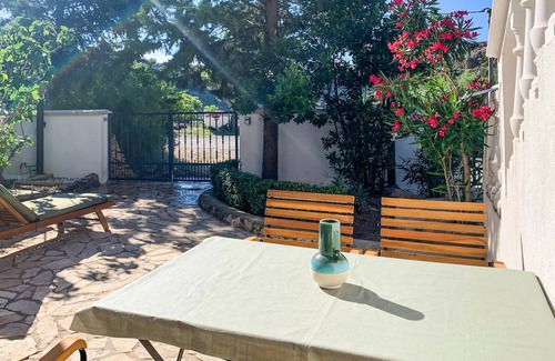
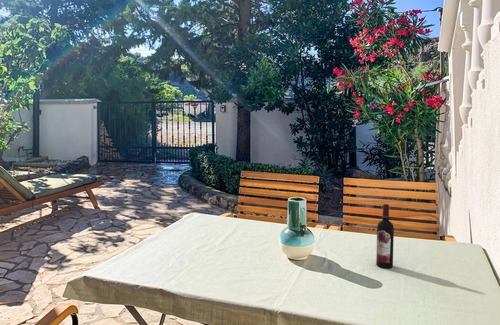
+ wine bottle [375,203,395,269]
